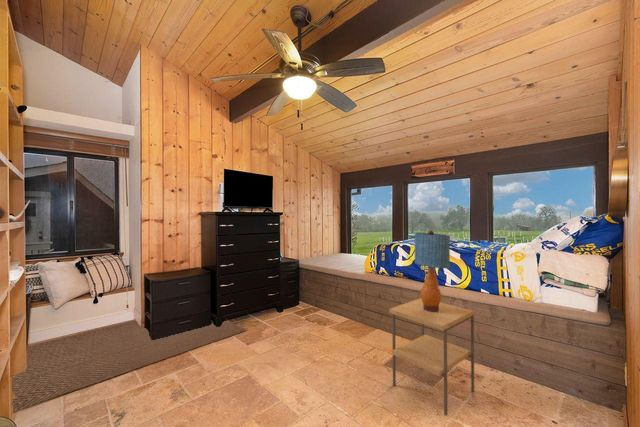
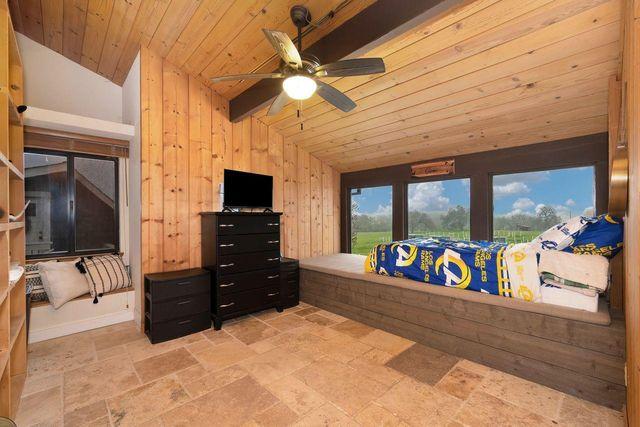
- side table [388,297,475,417]
- table lamp [414,230,451,312]
- rug [11,318,247,413]
